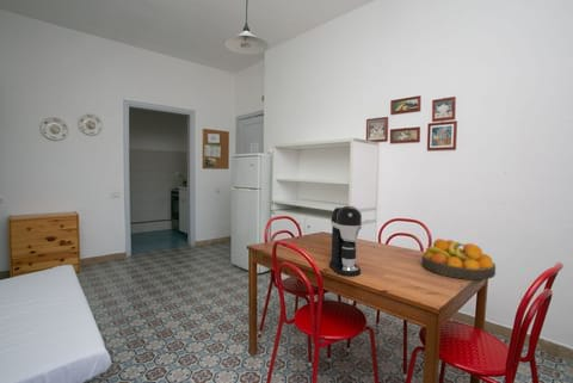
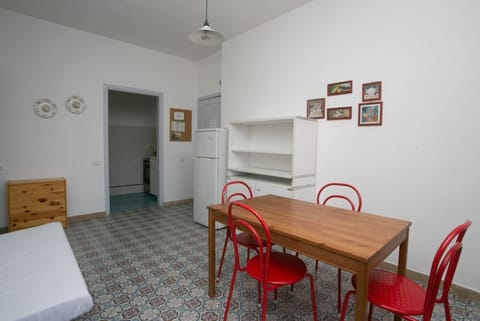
- fruit bowl [420,237,497,280]
- coffee maker [328,205,363,277]
